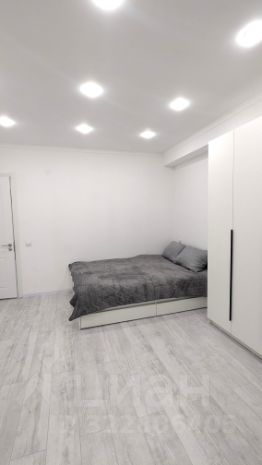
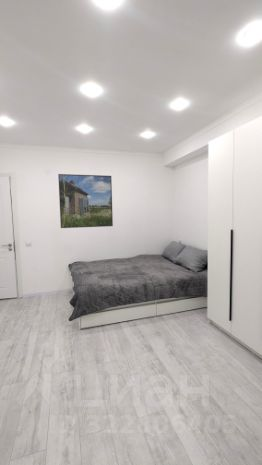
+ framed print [57,173,114,229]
